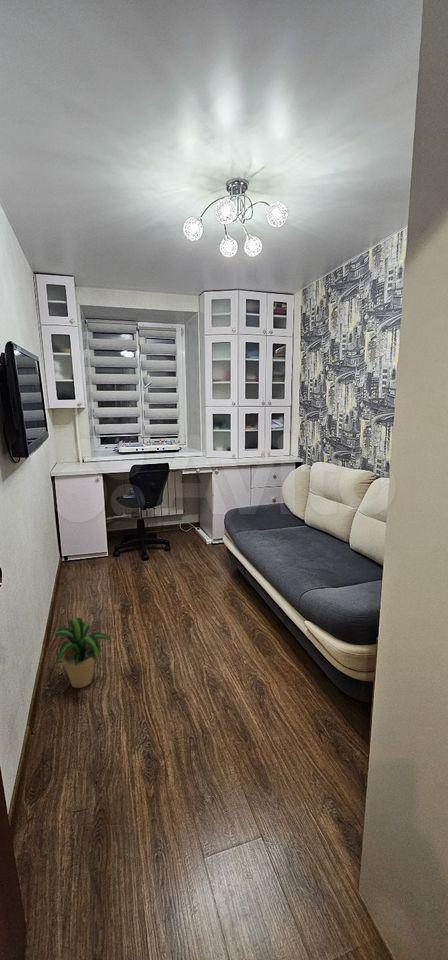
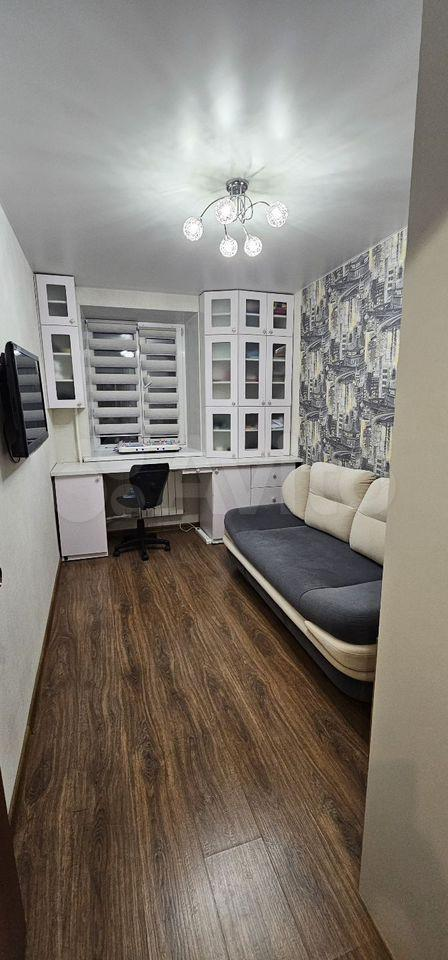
- potted plant [40,617,115,689]
